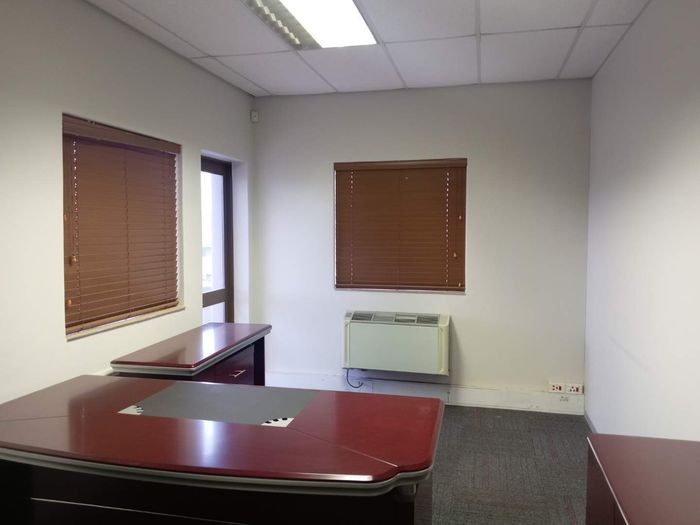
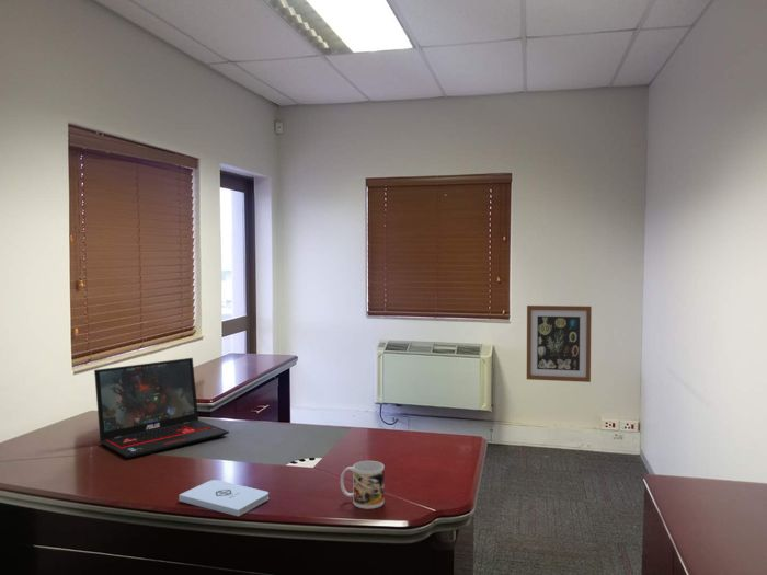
+ wall art [526,304,593,383]
+ notepad [178,479,270,518]
+ mug [340,460,386,510]
+ laptop [93,357,230,459]
